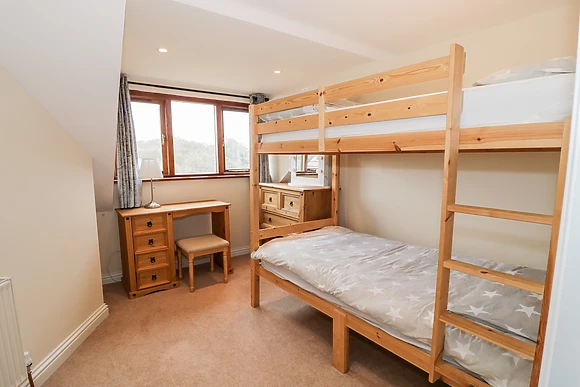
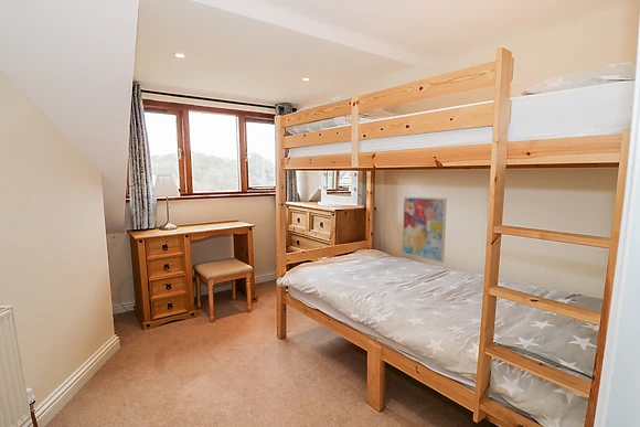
+ wall art [402,195,448,264]
